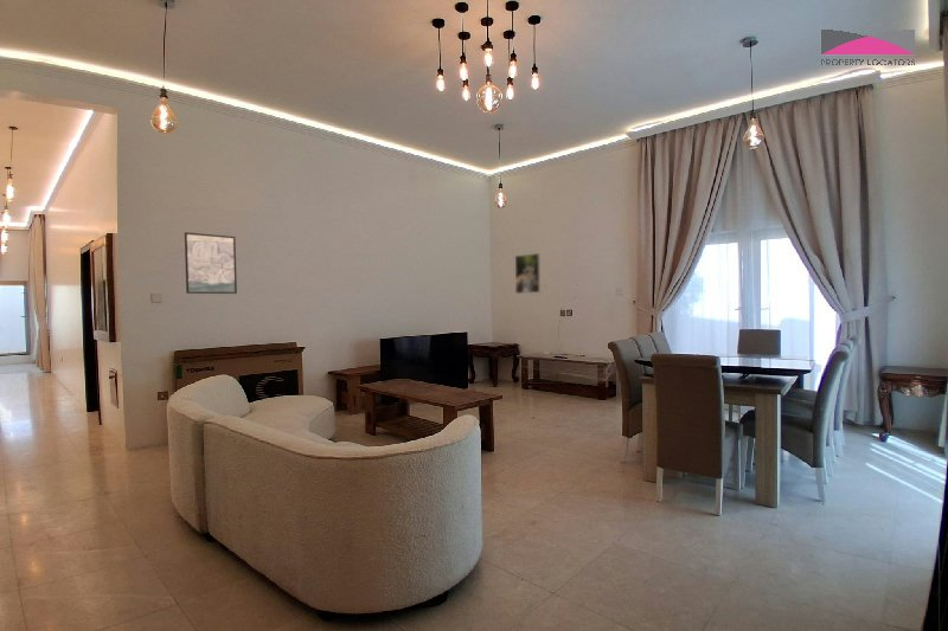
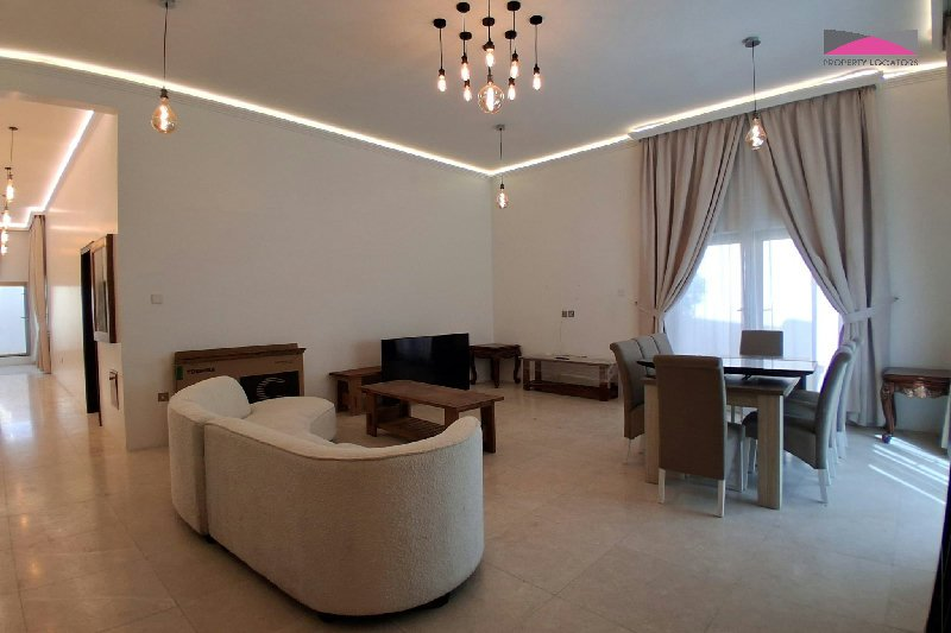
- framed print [184,231,238,295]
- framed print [514,252,542,295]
